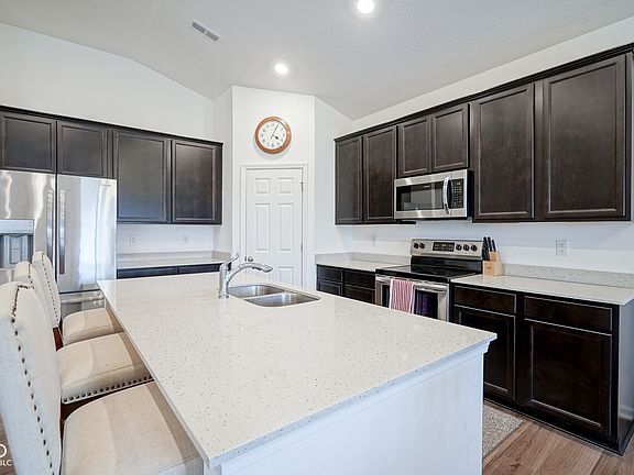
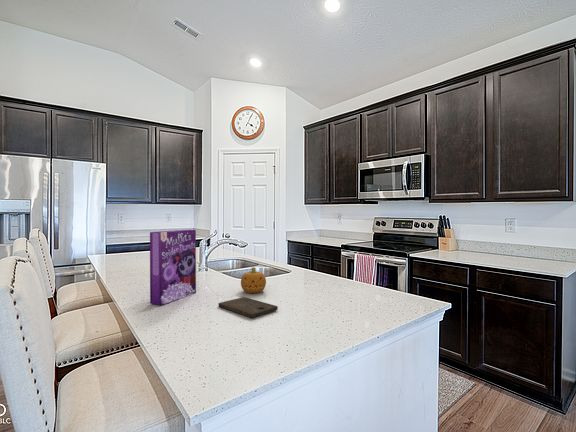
+ cutting board [218,296,279,318]
+ cereal box [149,229,197,306]
+ fruit [240,266,267,294]
